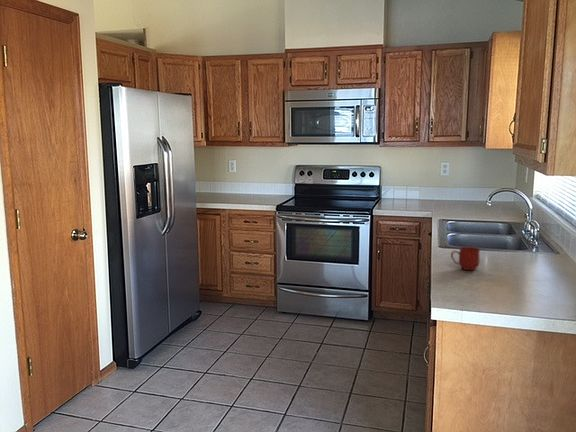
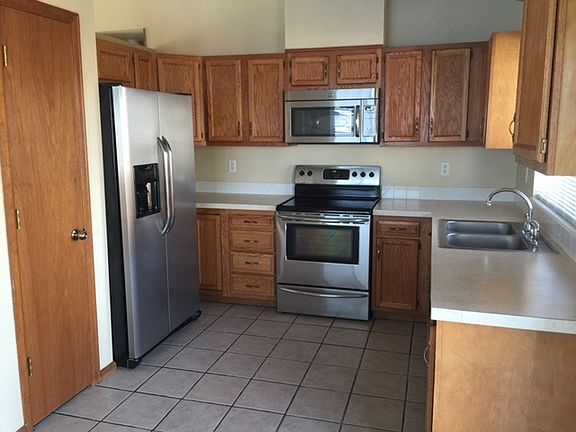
- mug [450,246,481,271]
